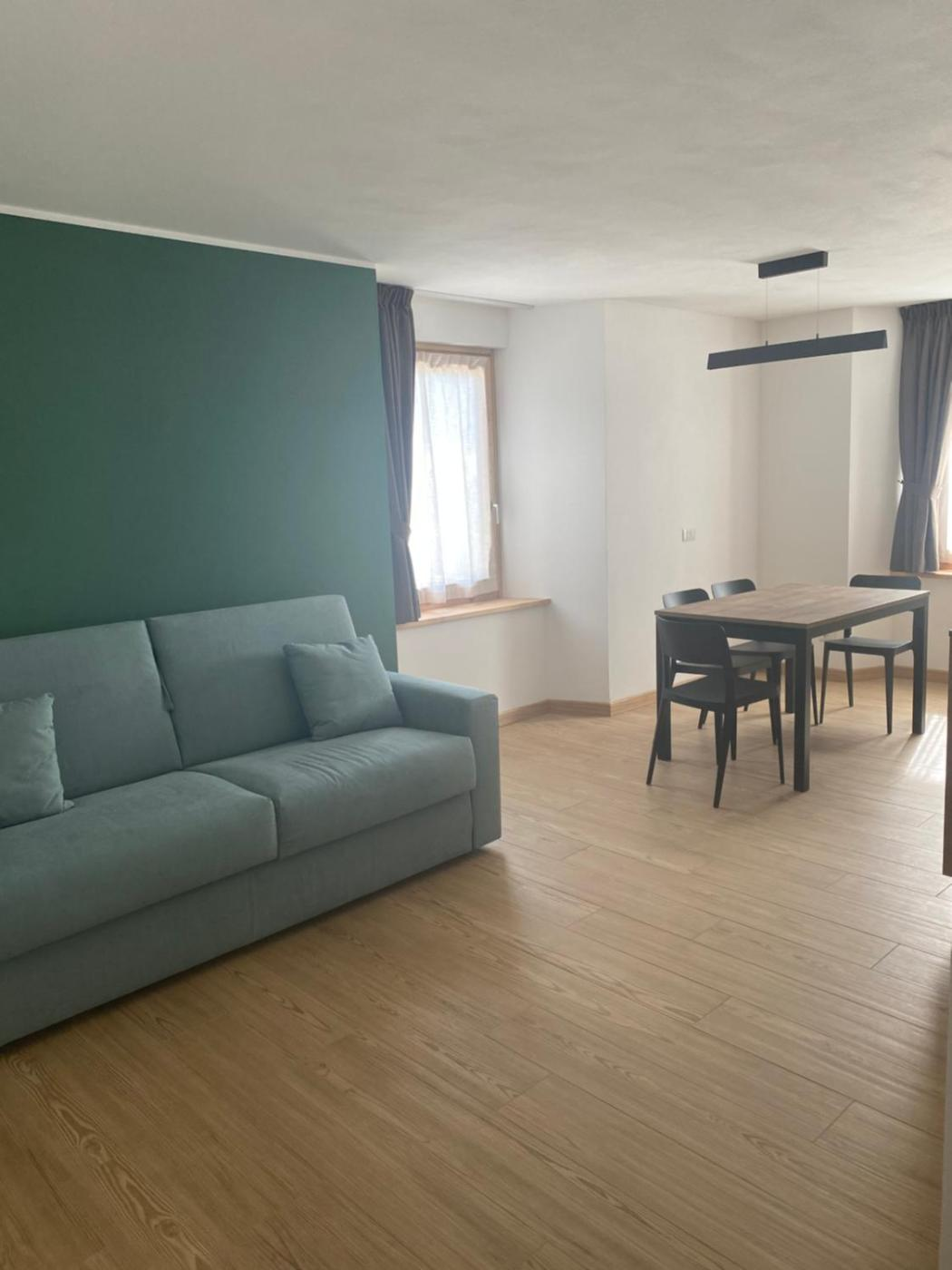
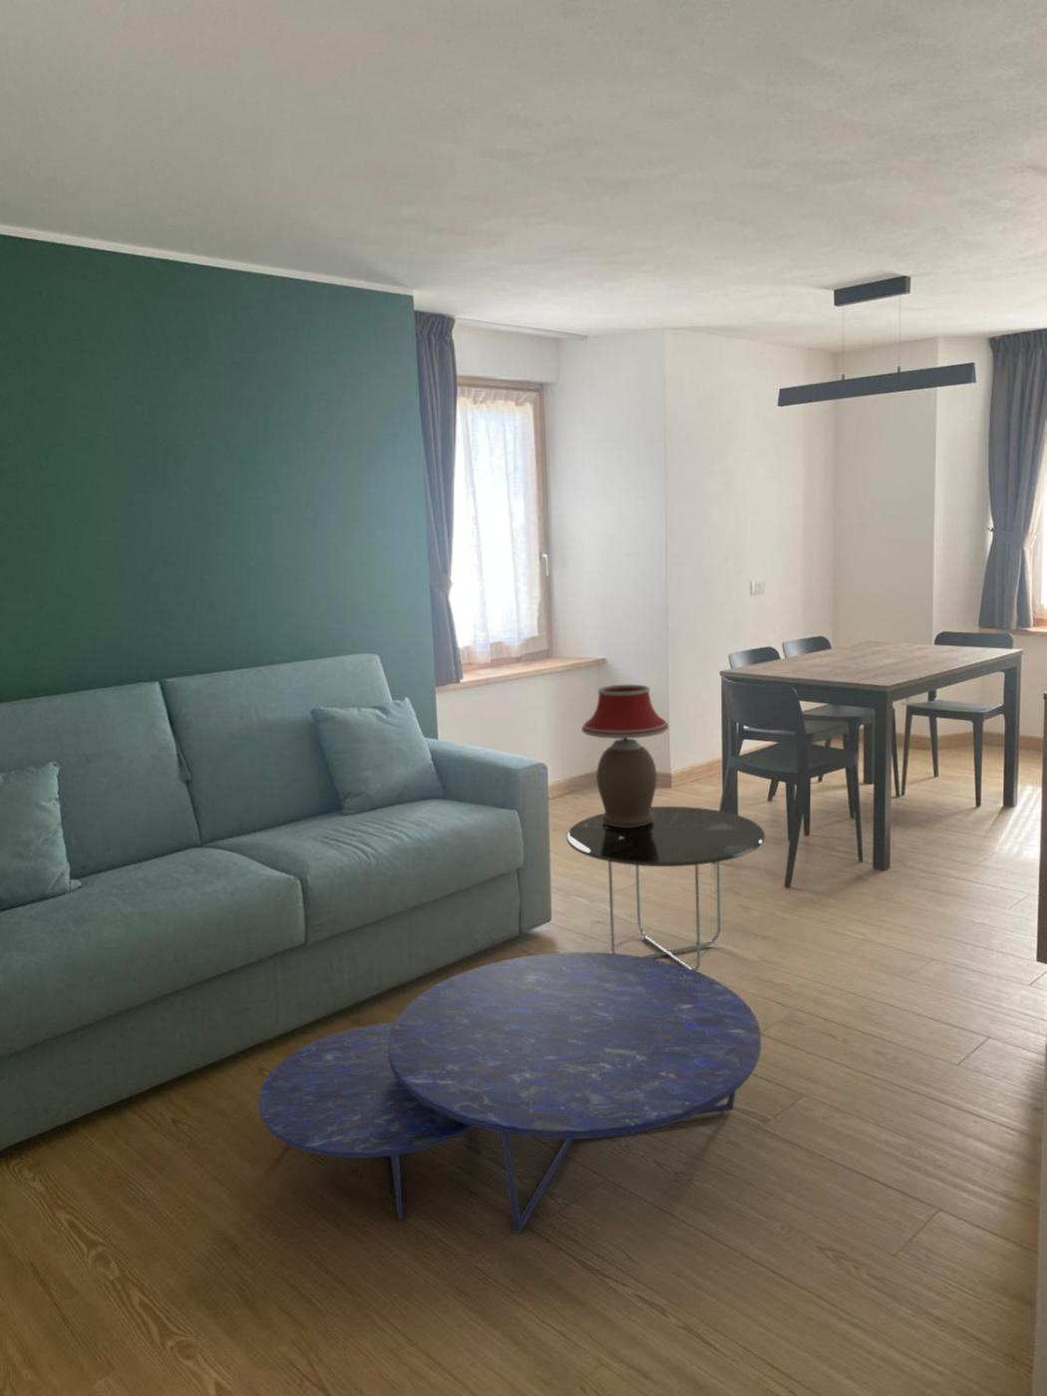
+ nesting table [257,951,762,1234]
+ table lamp [581,684,670,828]
+ side table [565,806,765,972]
